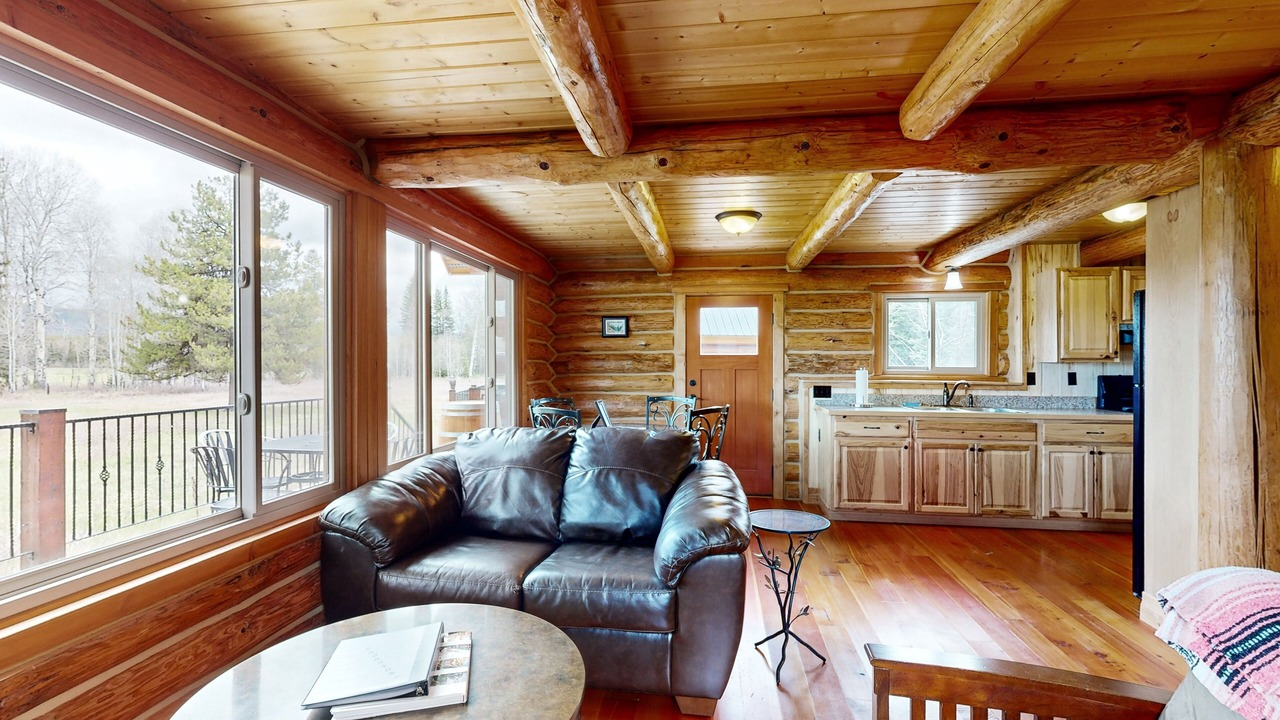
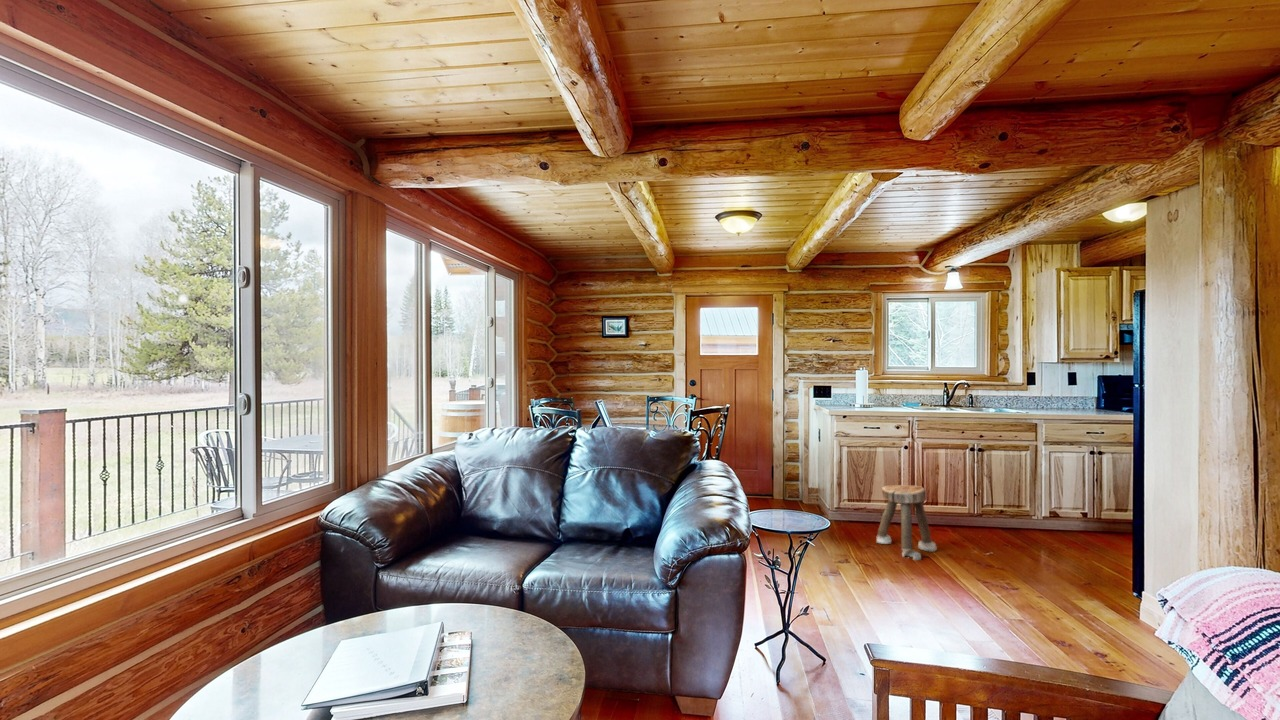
+ stool [875,484,938,561]
